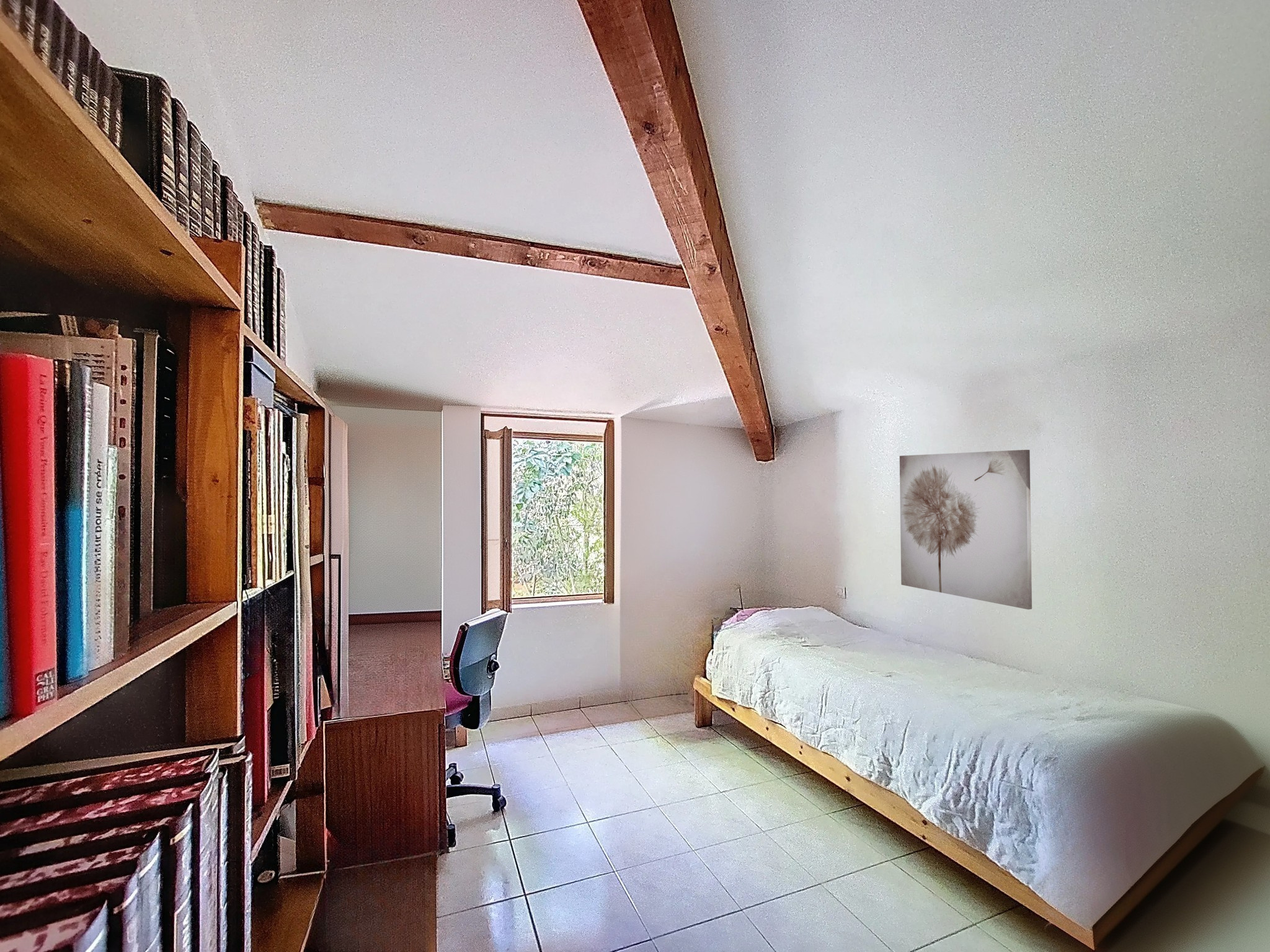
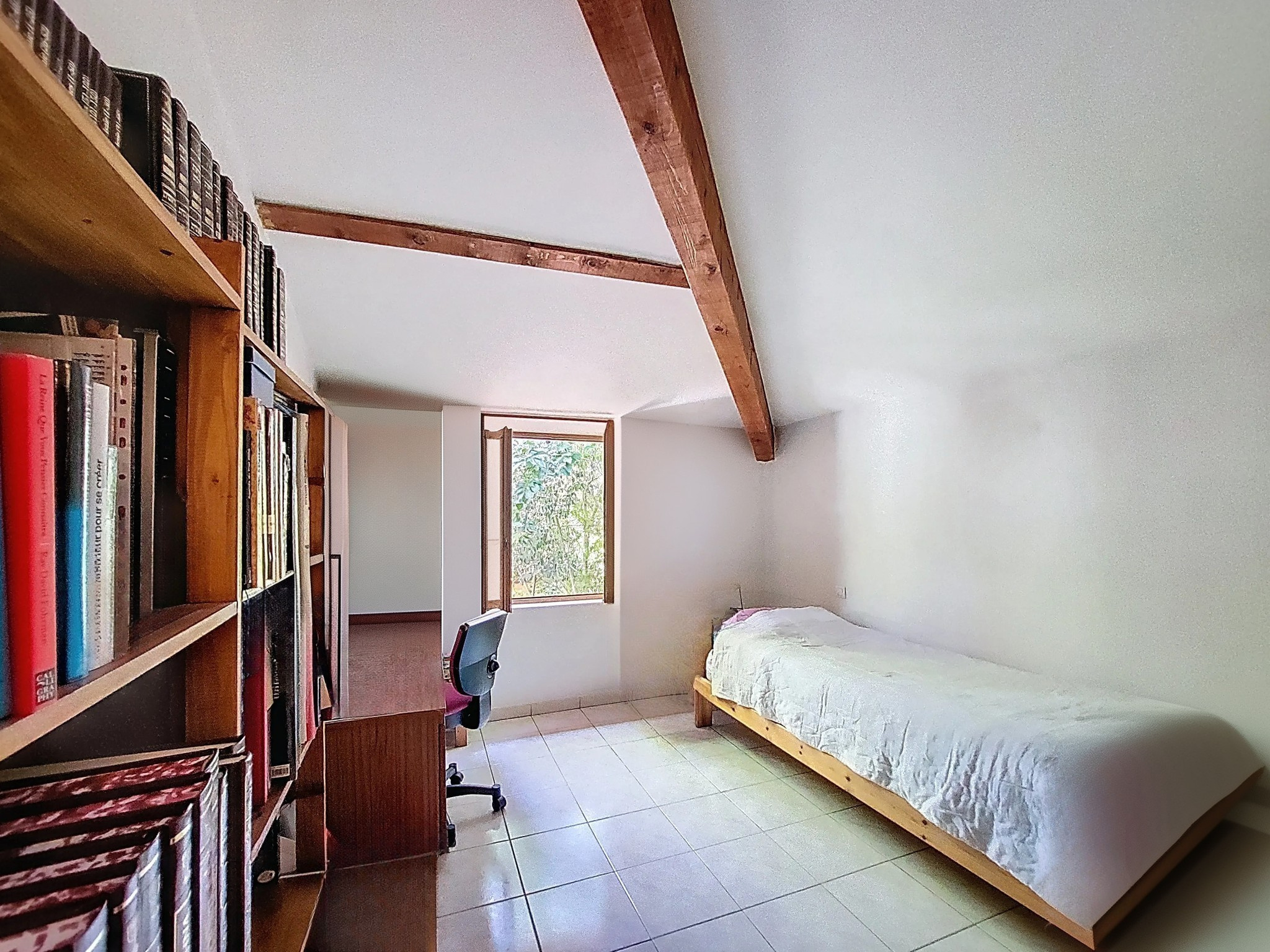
- wall art [899,449,1032,610]
